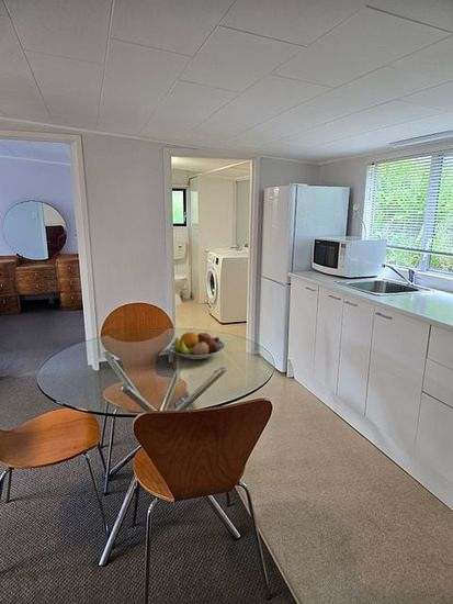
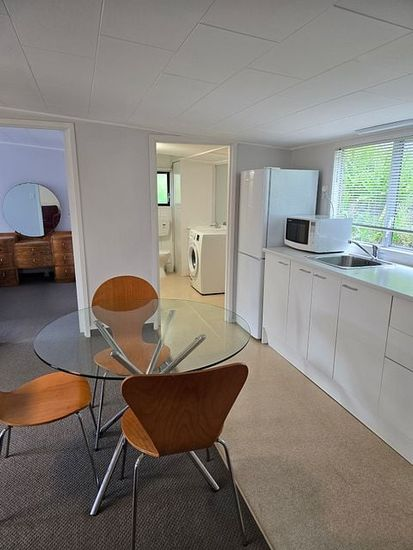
- fruit bowl [168,331,226,360]
